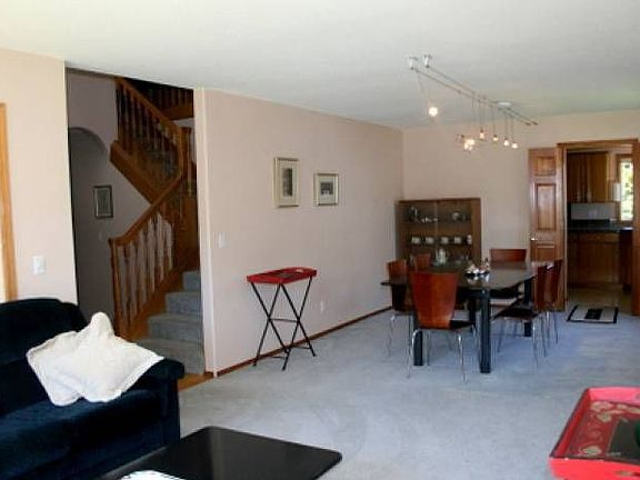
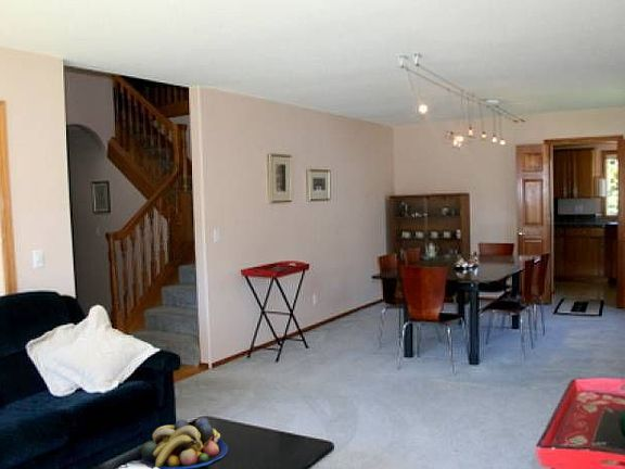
+ fruit bowl [140,416,229,469]
